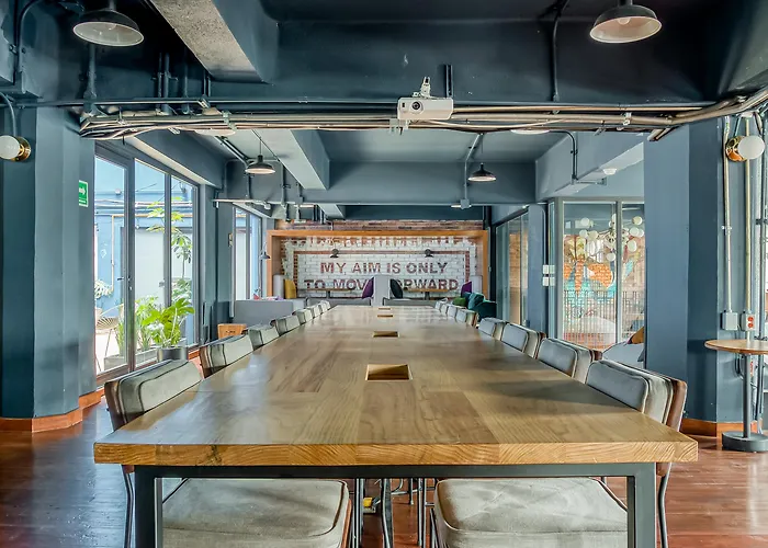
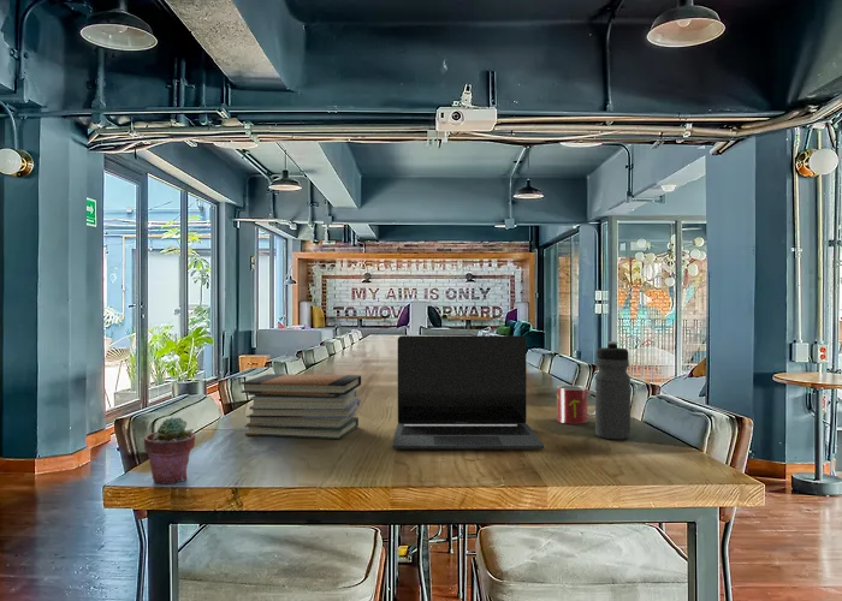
+ potted succulent [143,416,196,484]
+ mug [556,385,595,426]
+ water bottle [594,340,632,441]
+ laptop [391,334,545,450]
+ book stack [239,373,362,440]
